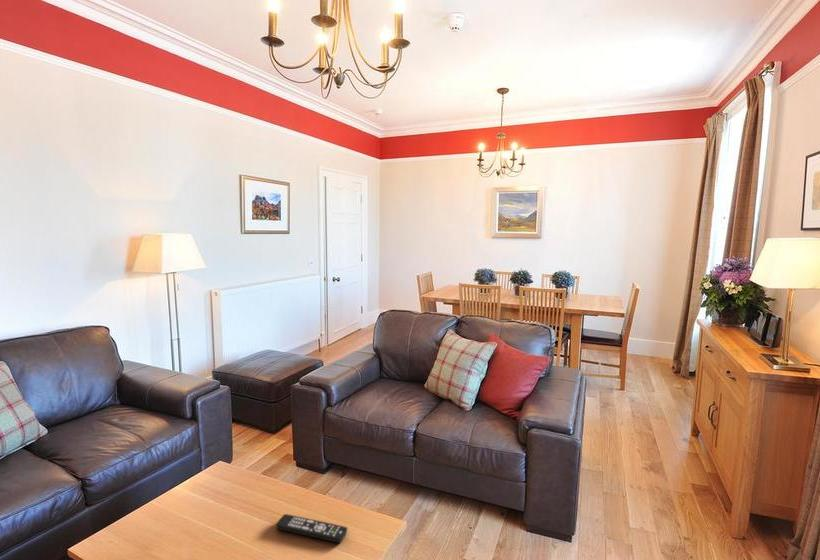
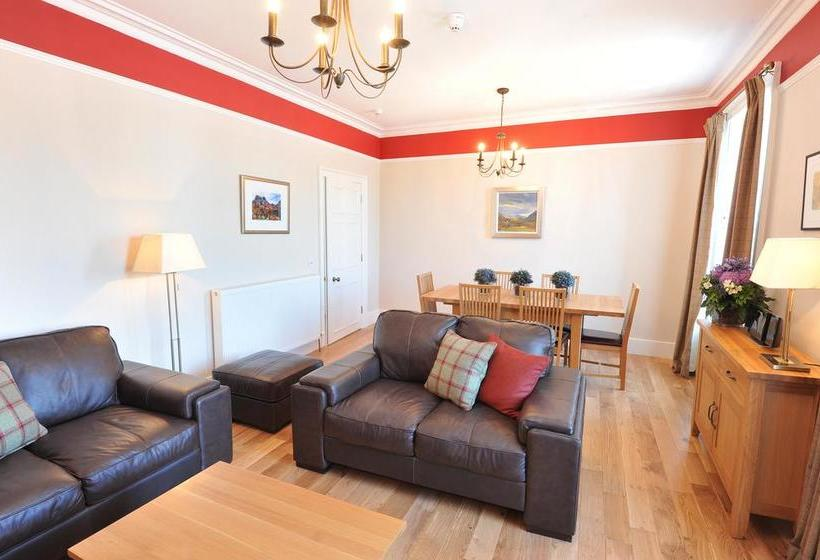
- remote control [275,513,348,544]
